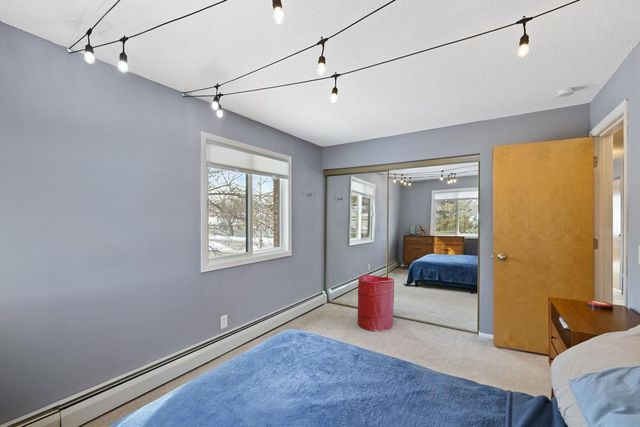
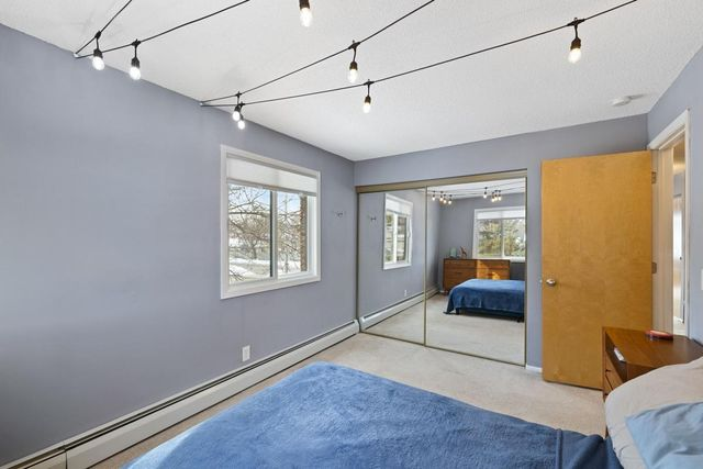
- laundry hamper [357,274,395,333]
